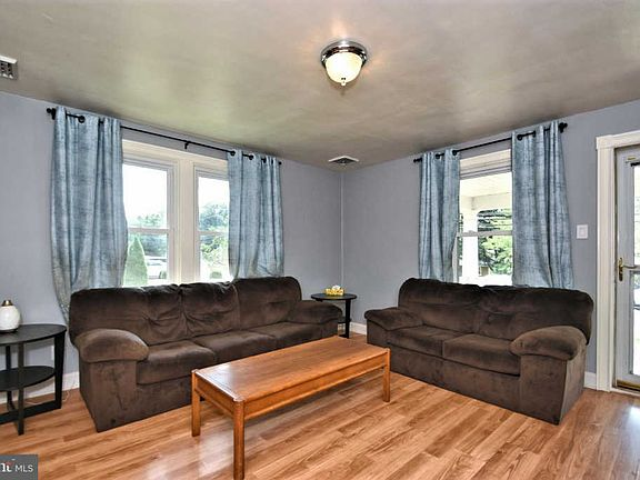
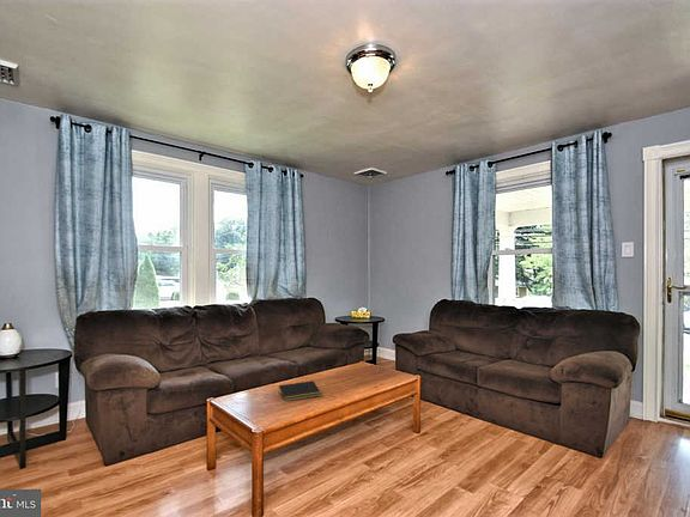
+ notepad [277,379,322,402]
